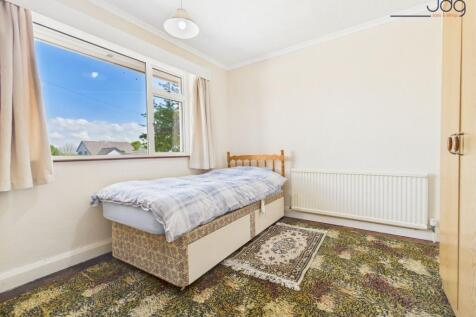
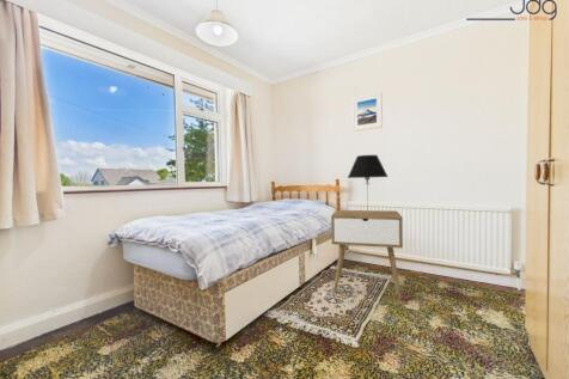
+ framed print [351,91,384,133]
+ nightstand [330,209,404,301]
+ table lamp [347,154,388,213]
